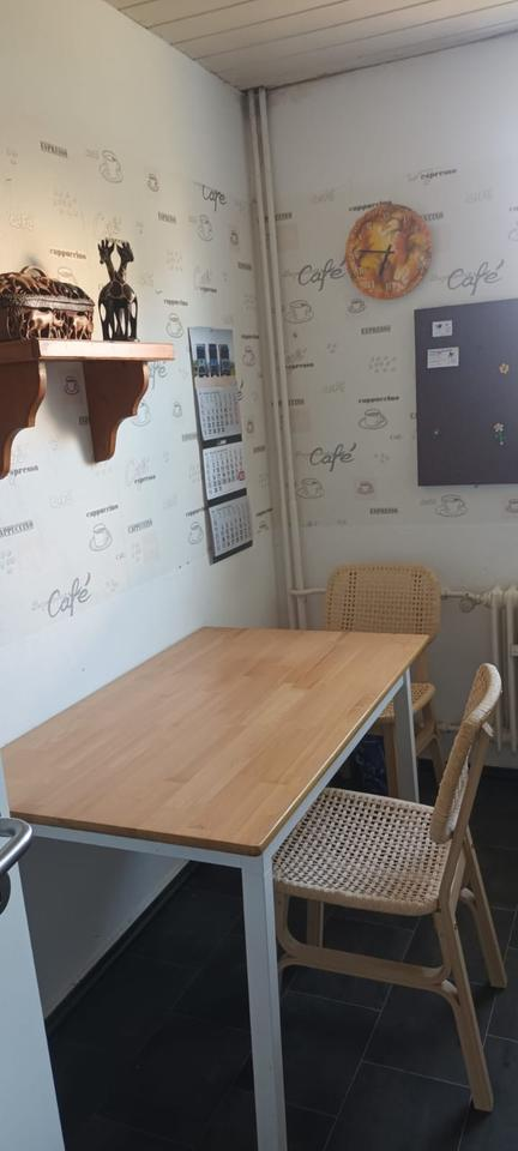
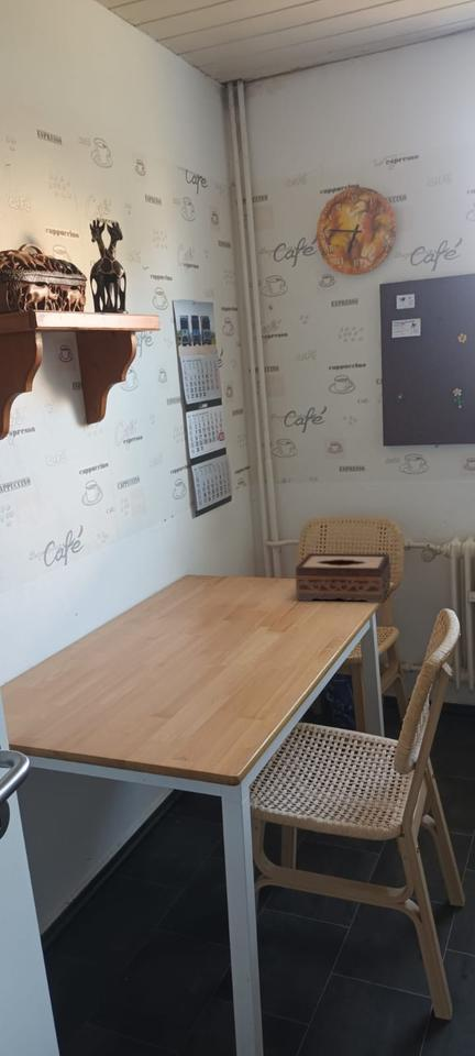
+ tissue box [295,552,391,604]
